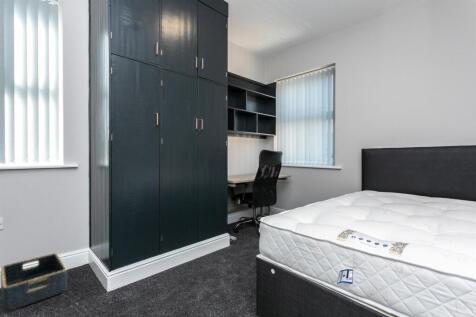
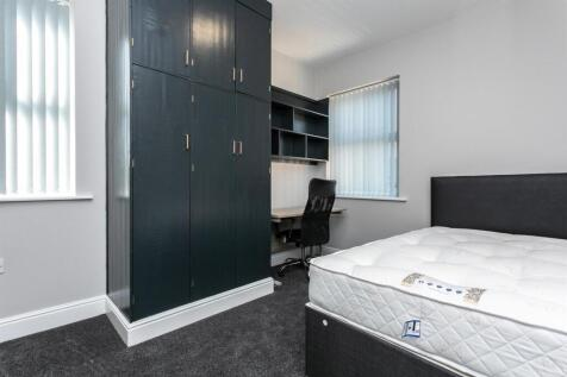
- basket [0,252,68,313]
